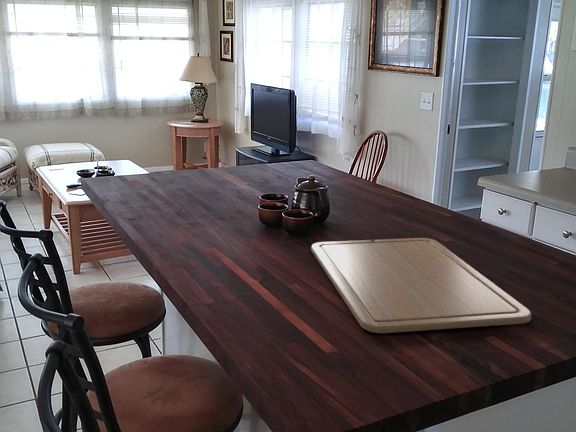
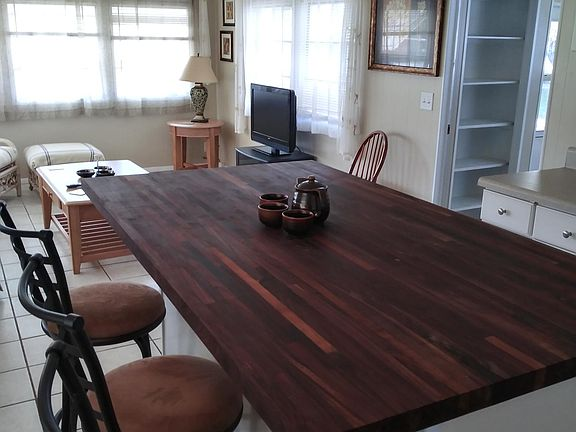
- chopping board [310,237,533,334]
